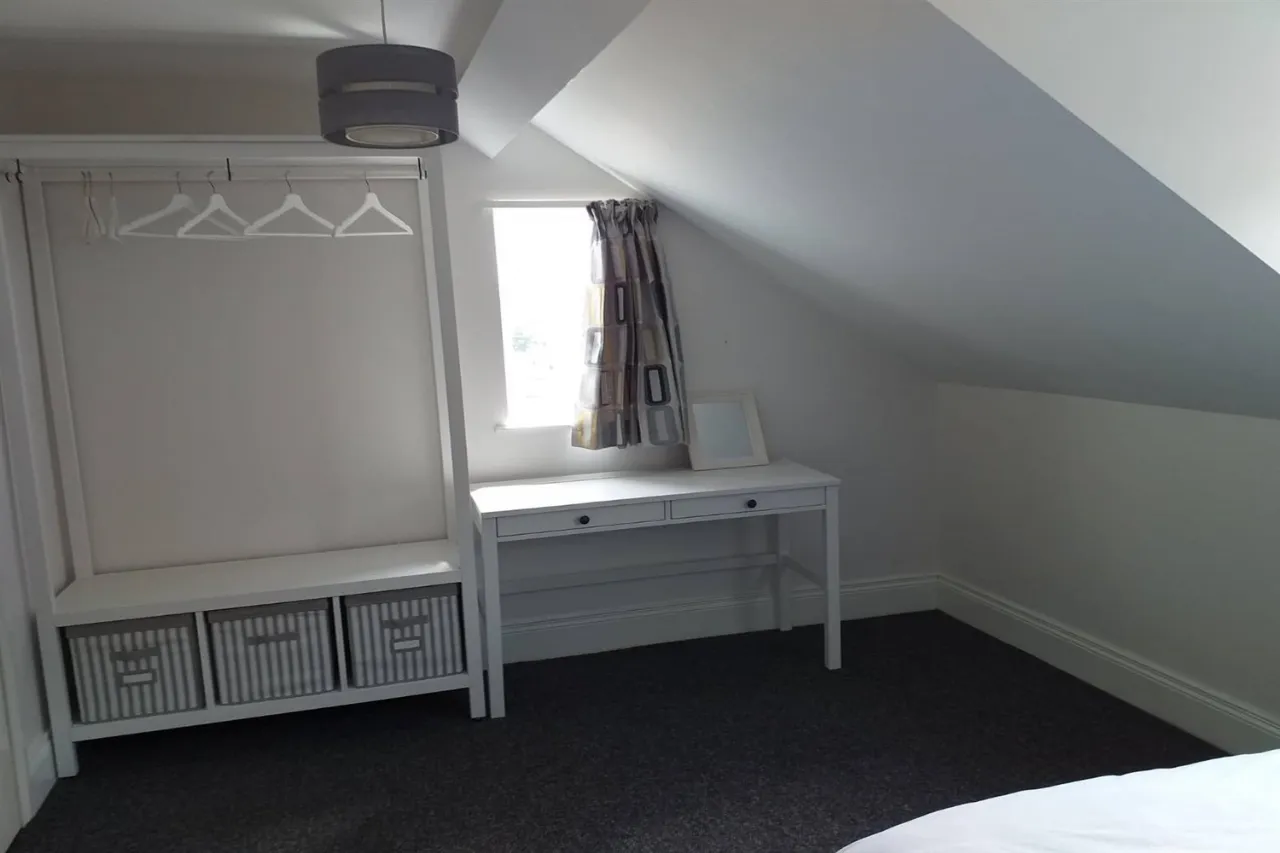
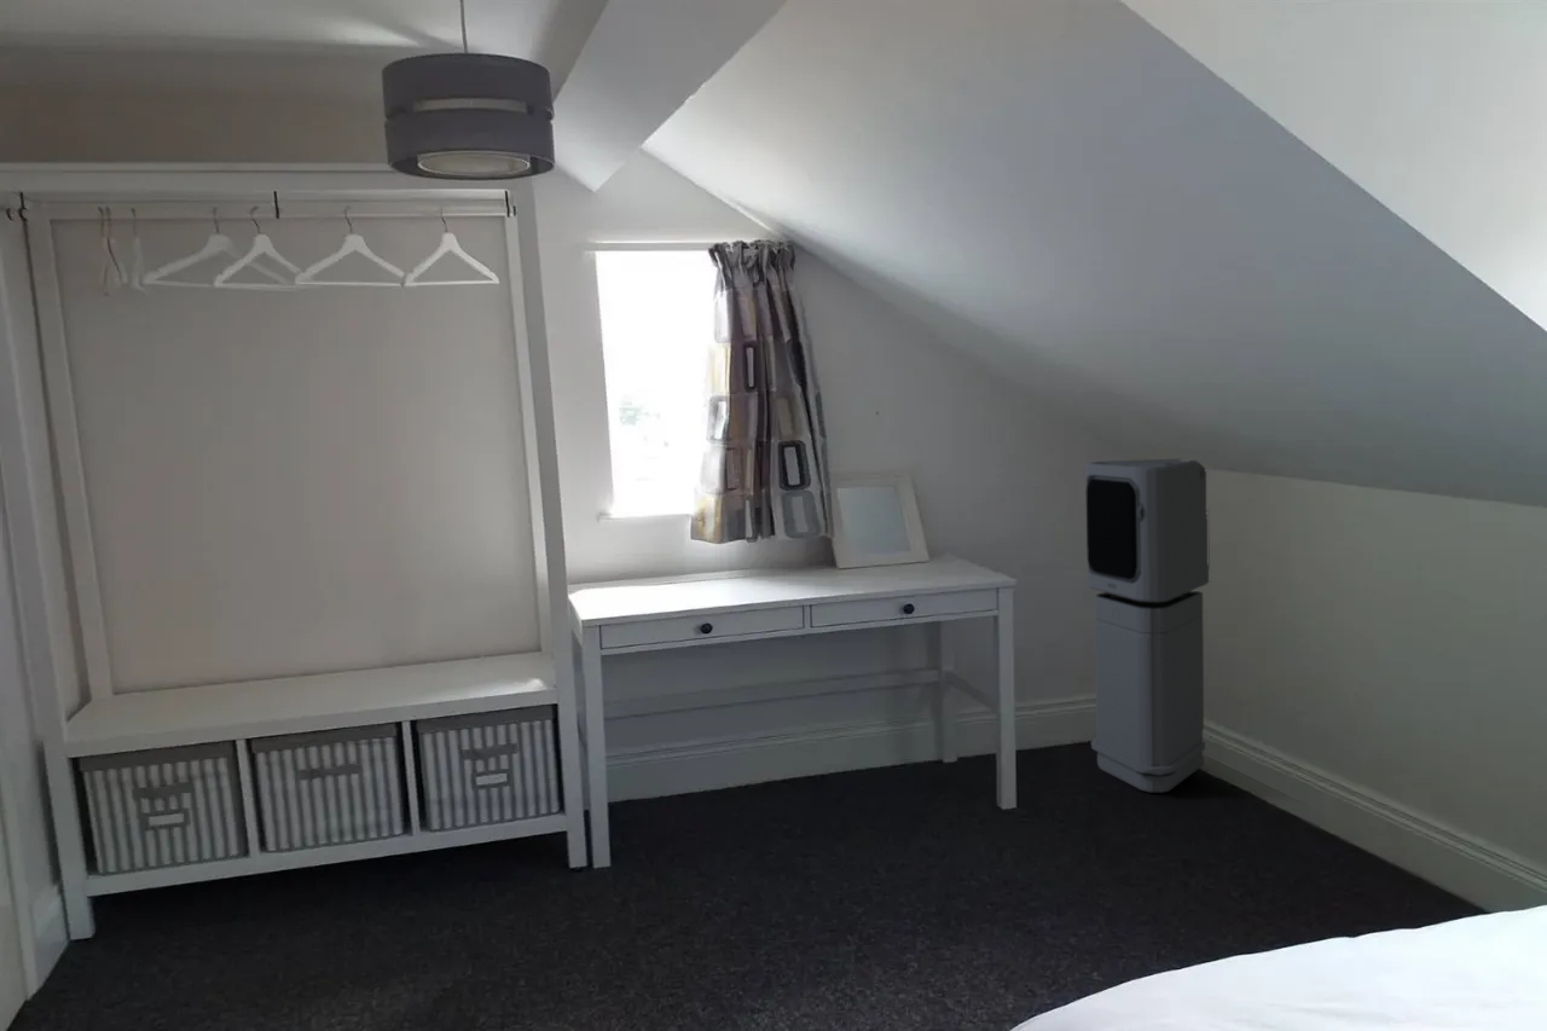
+ air purifier [1084,458,1210,794]
